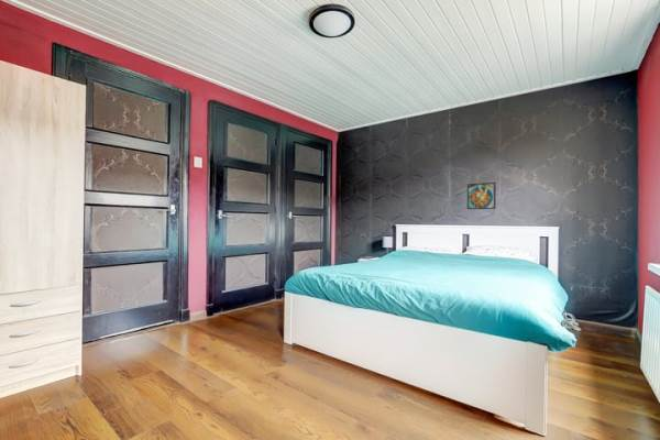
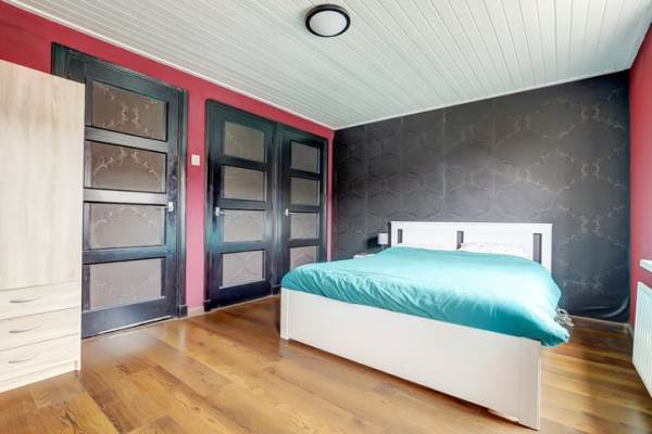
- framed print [466,182,497,210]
